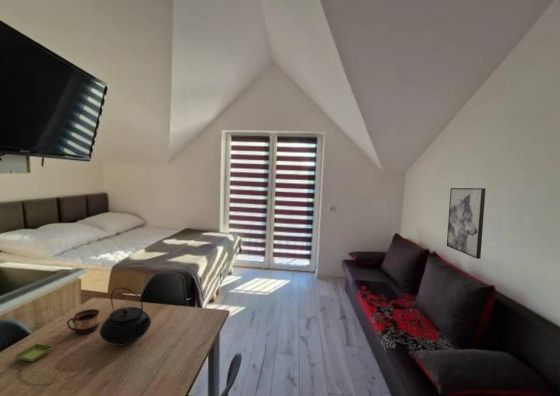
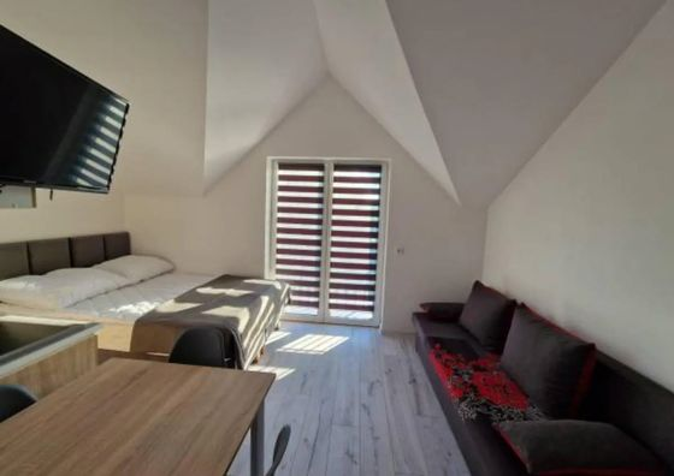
- saucer [13,343,55,362]
- cup [66,308,100,335]
- wall art [446,187,487,260]
- teapot [99,287,152,347]
